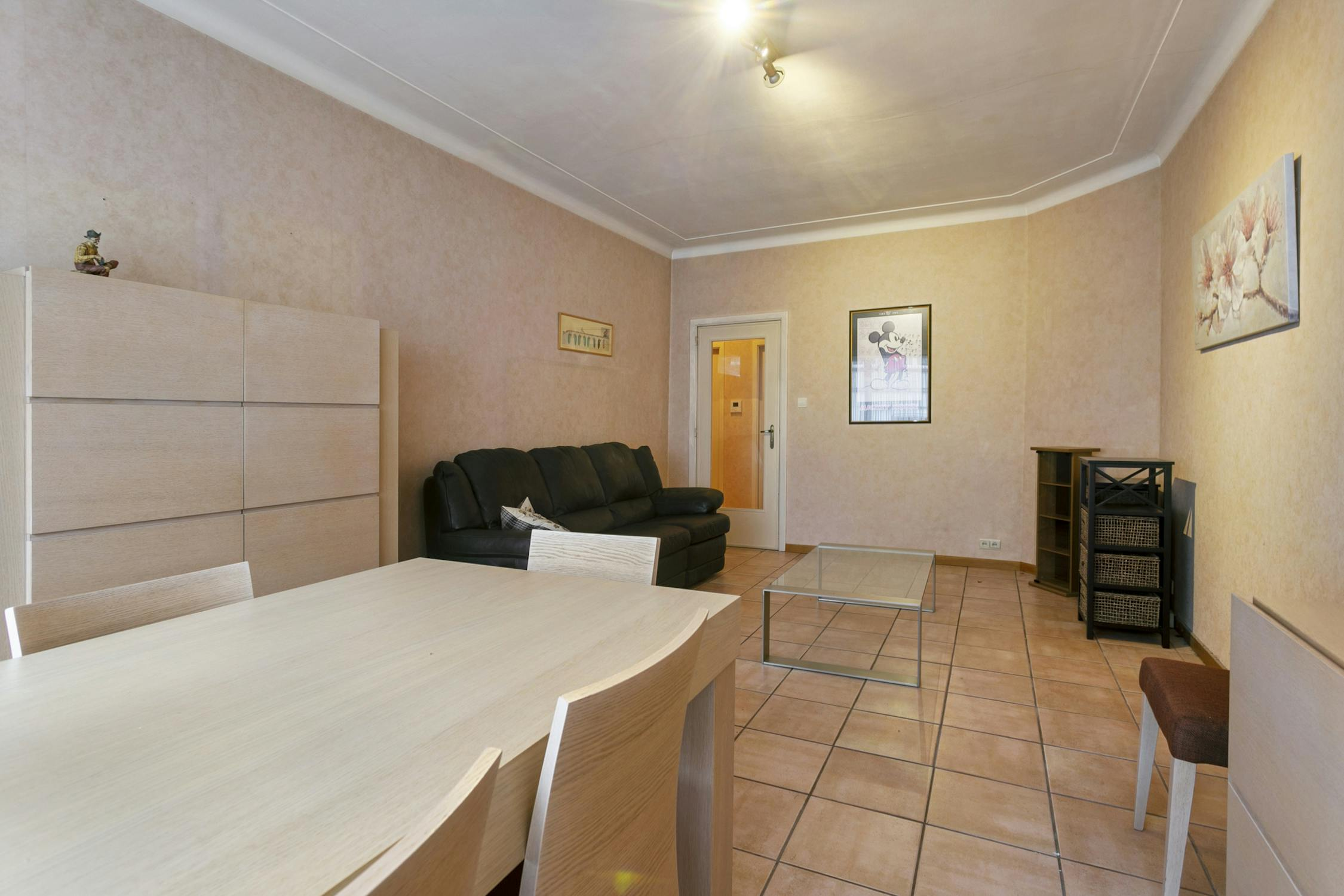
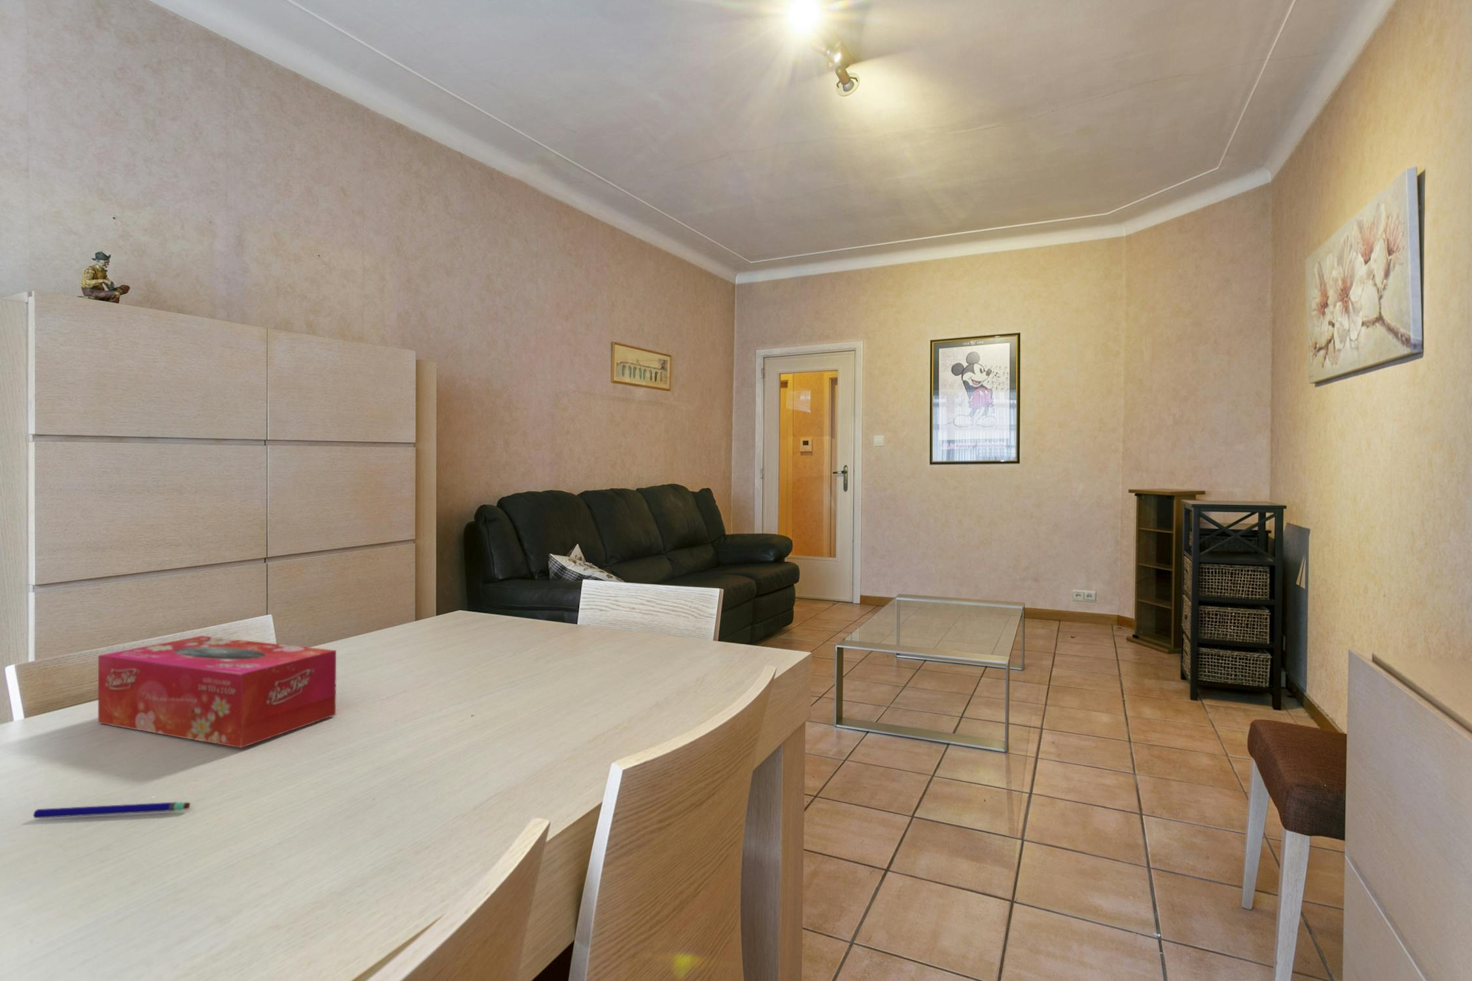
+ tissue box [97,635,337,749]
+ pen [33,801,191,819]
